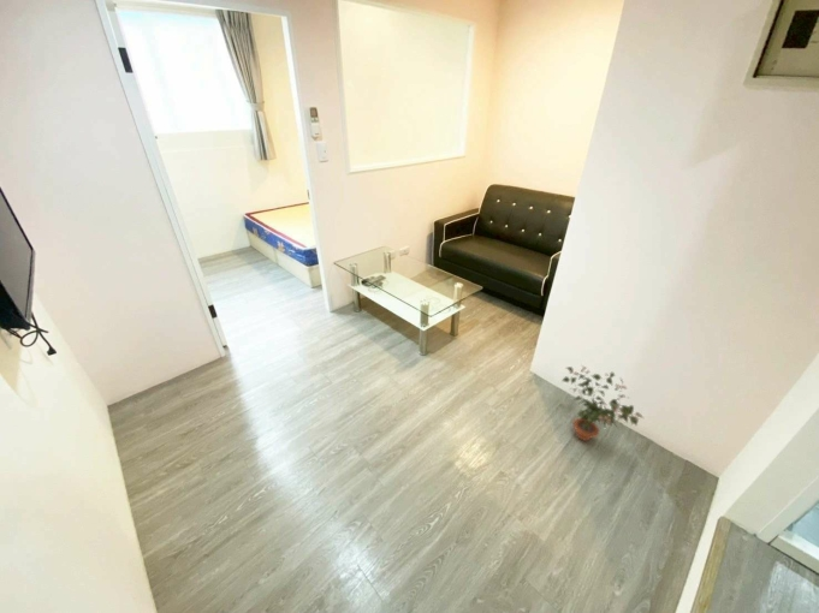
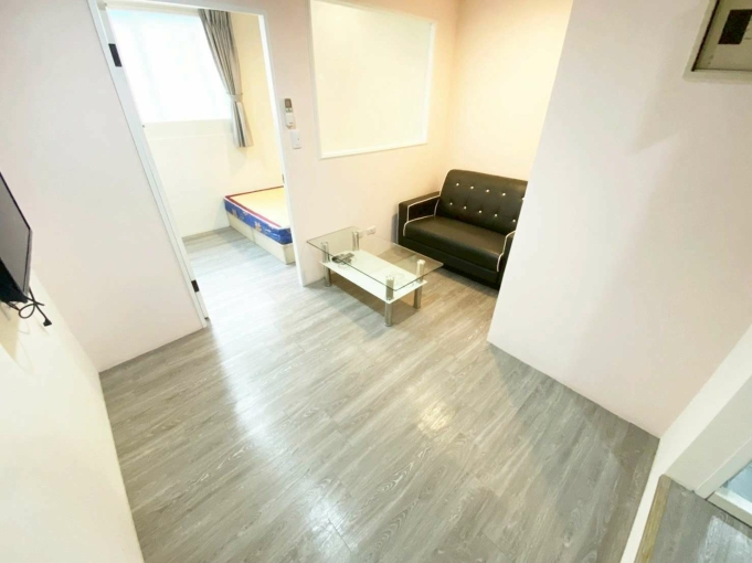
- potted plant [560,365,645,442]
